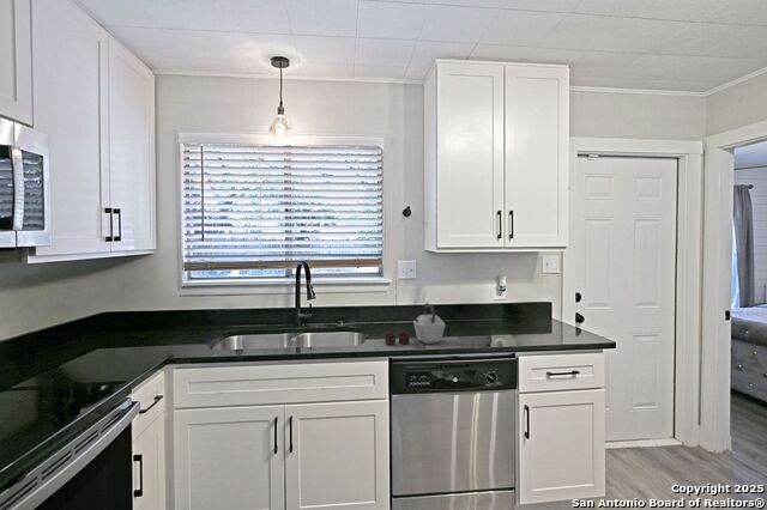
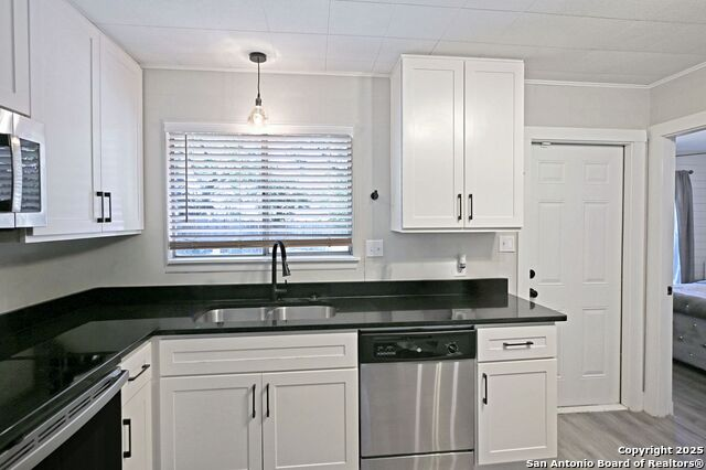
- kettle [384,302,447,346]
